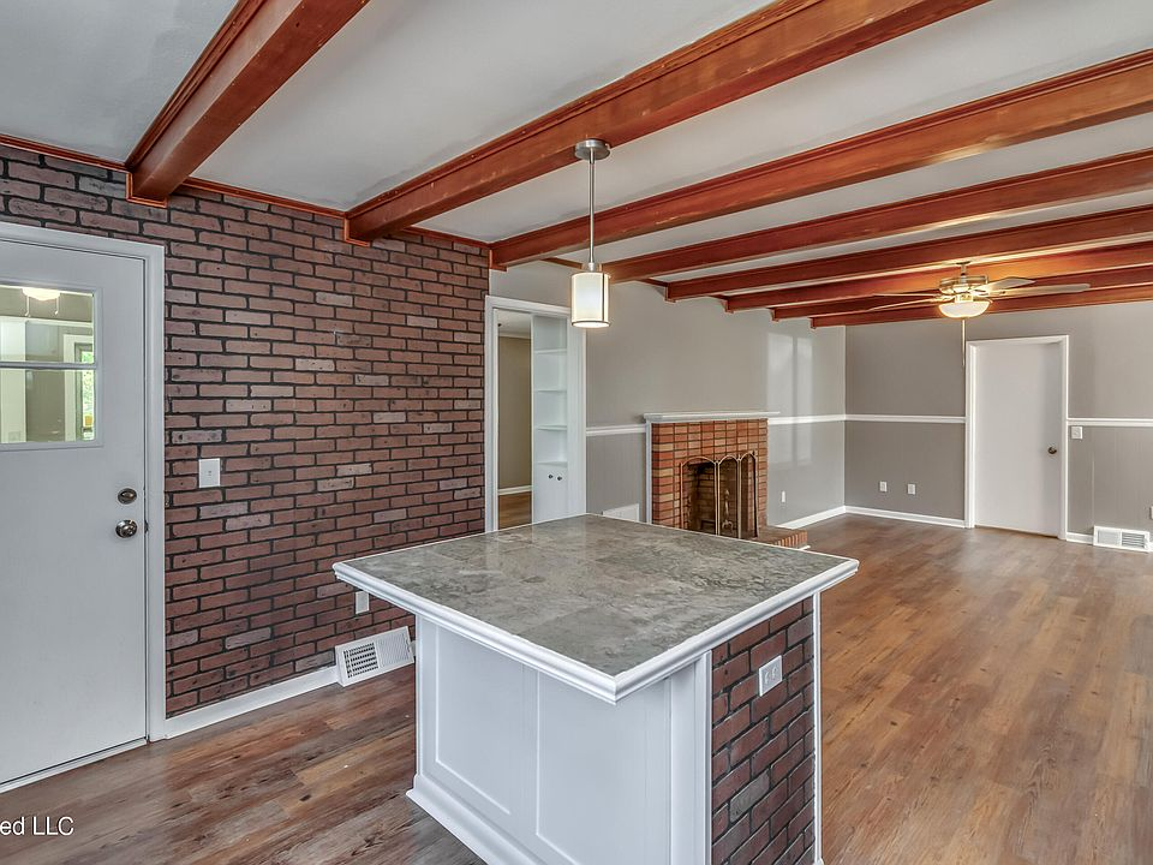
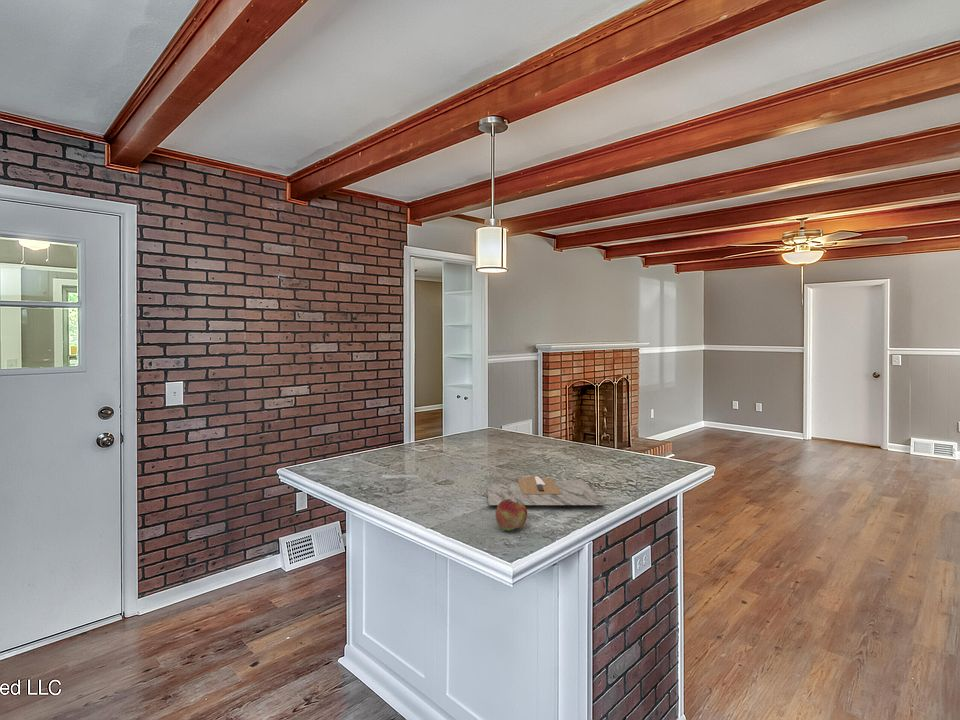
+ fruit [495,499,528,532]
+ cutting board [486,475,606,506]
